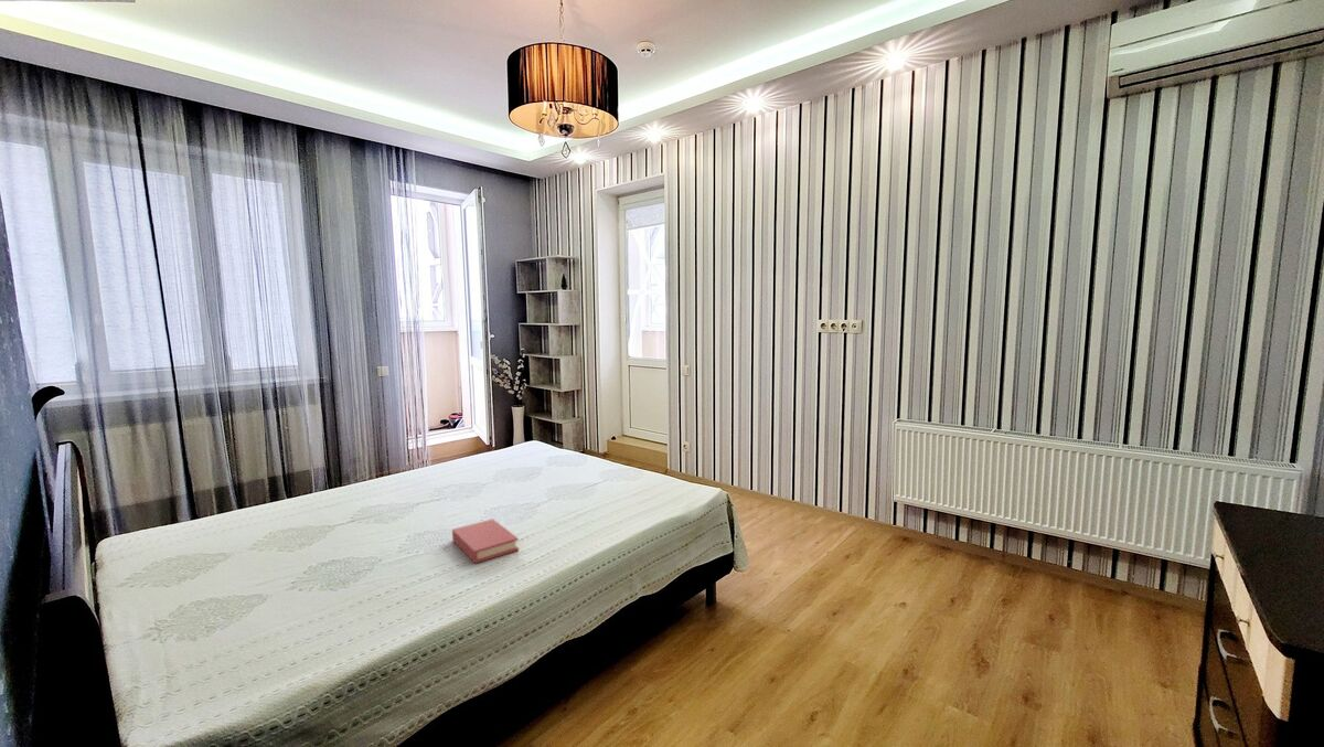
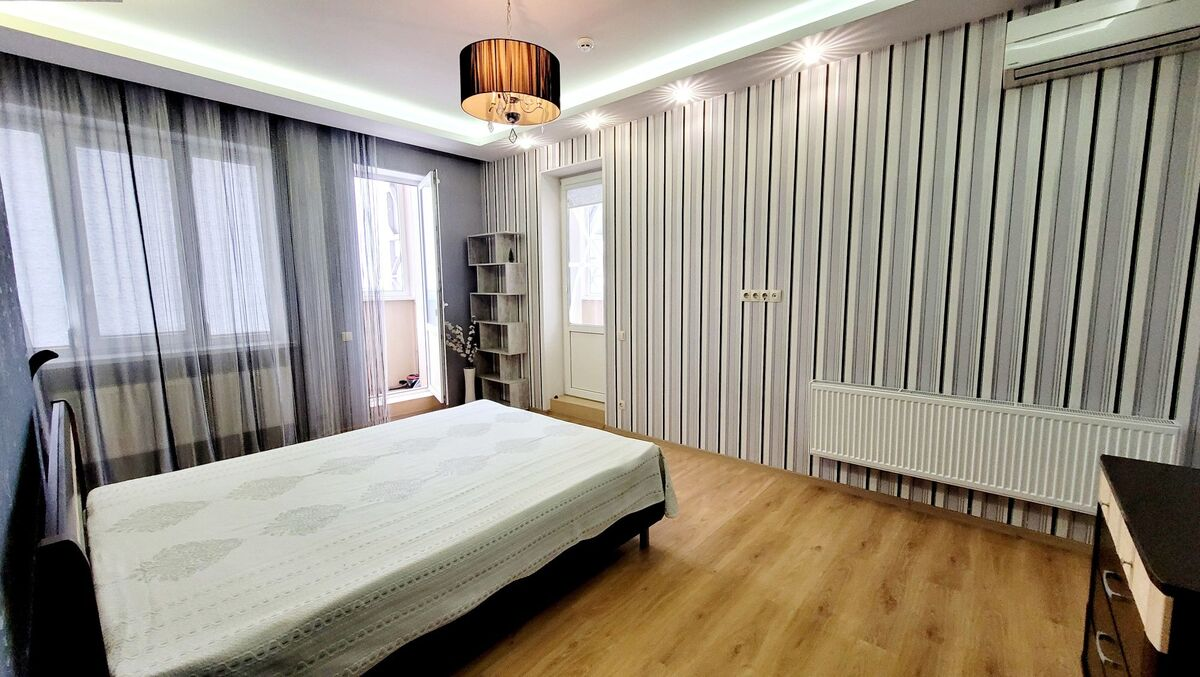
- book [451,517,520,565]
